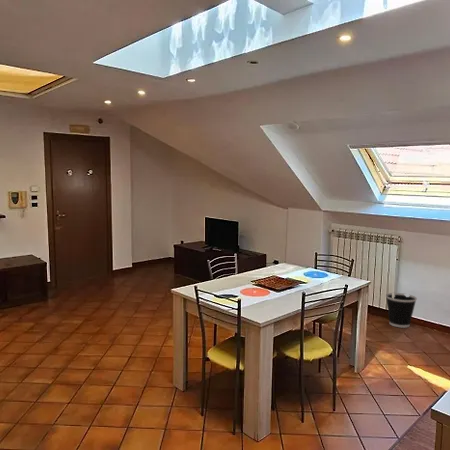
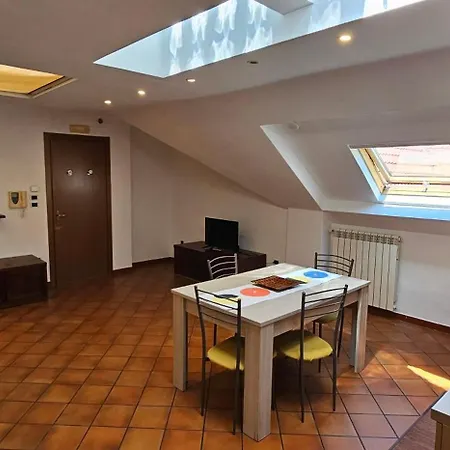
- wastebasket [384,292,418,329]
